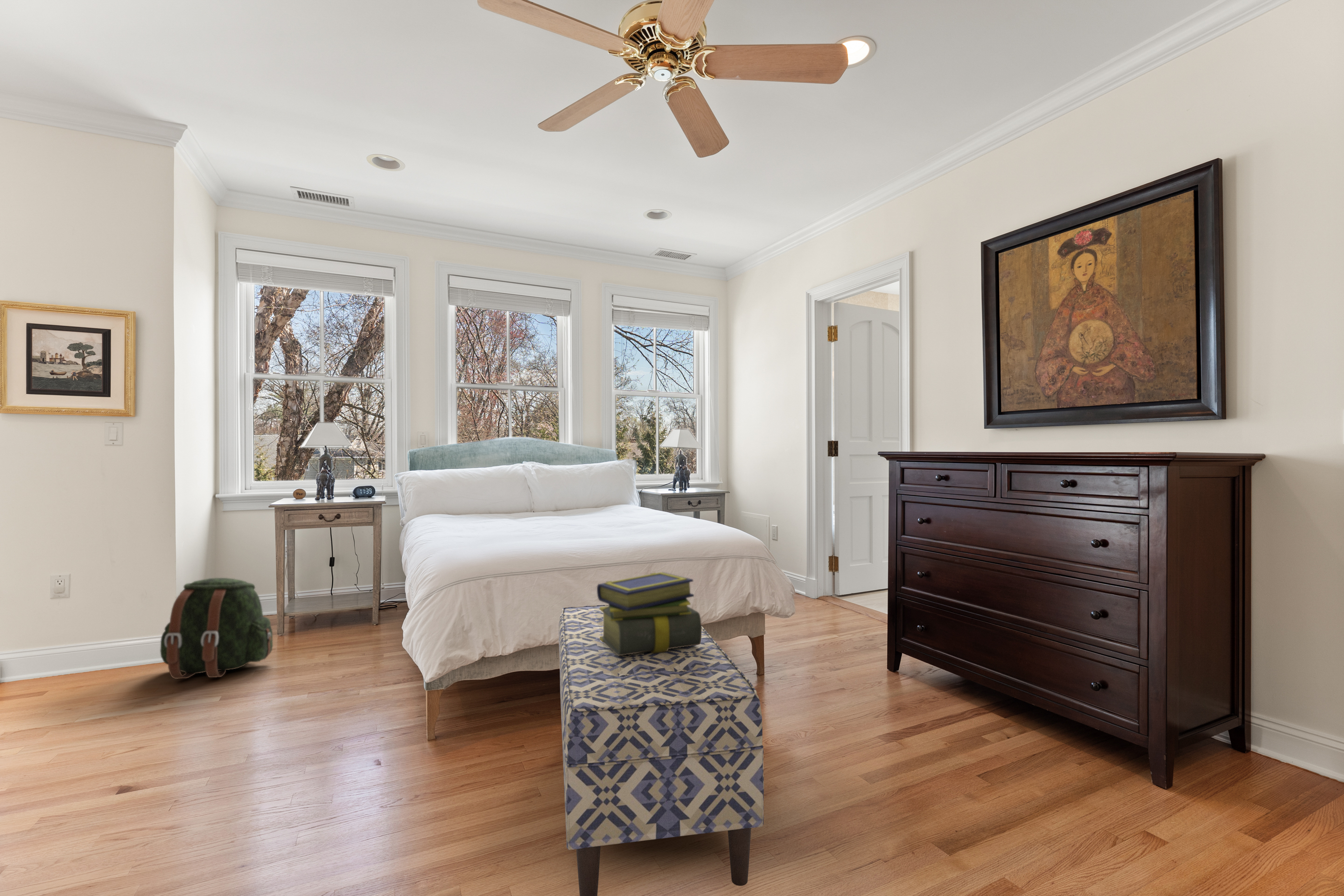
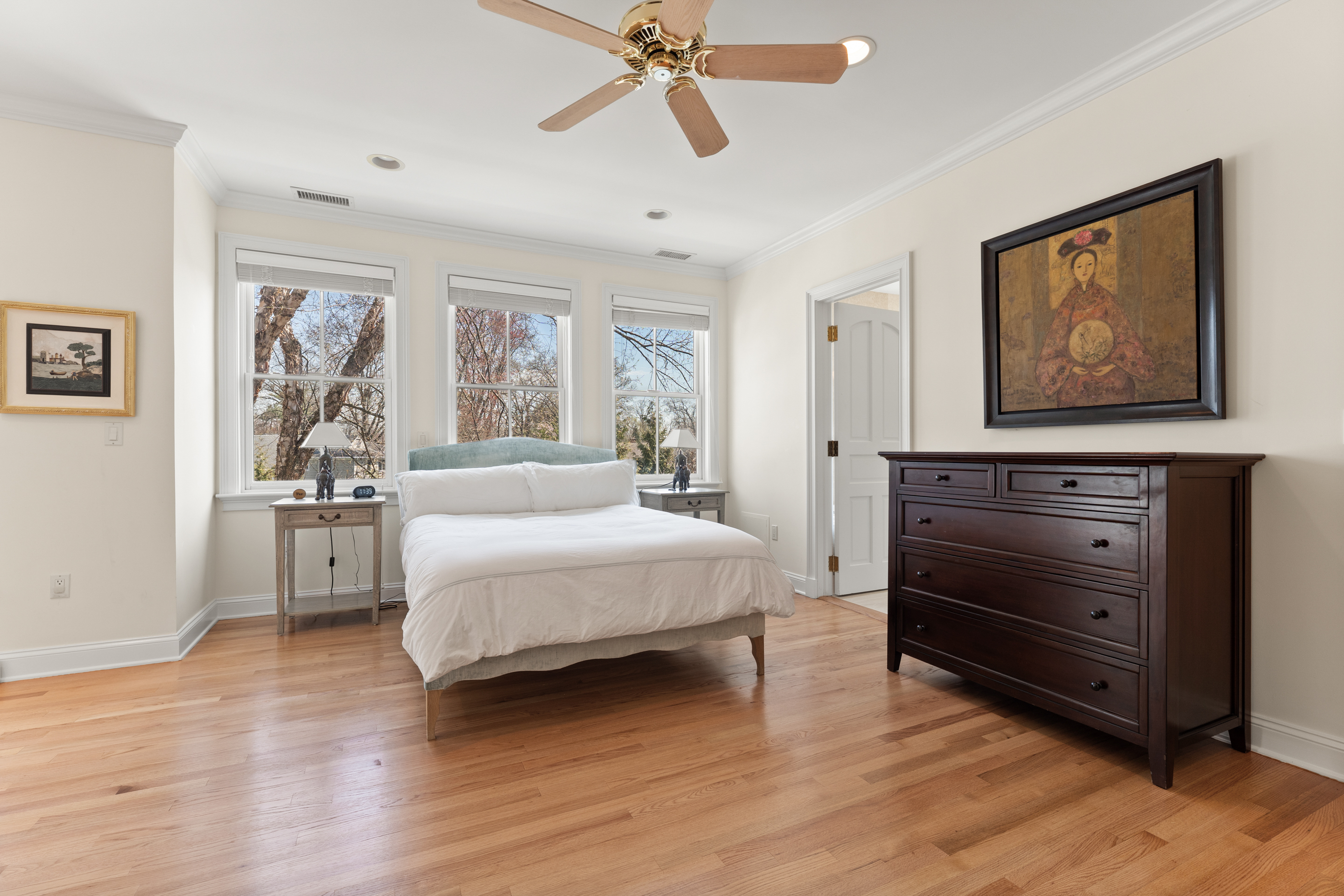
- bench [558,604,764,896]
- stack of books [596,572,702,656]
- backpack [160,577,273,679]
